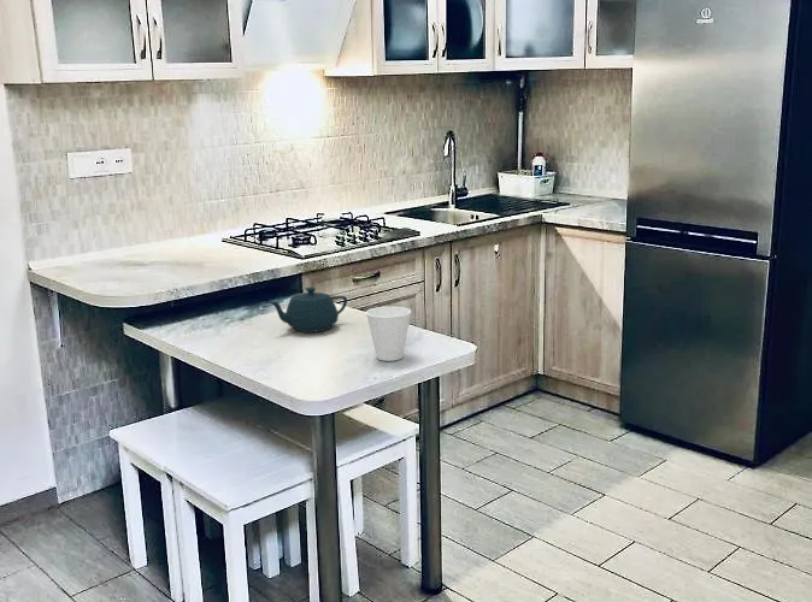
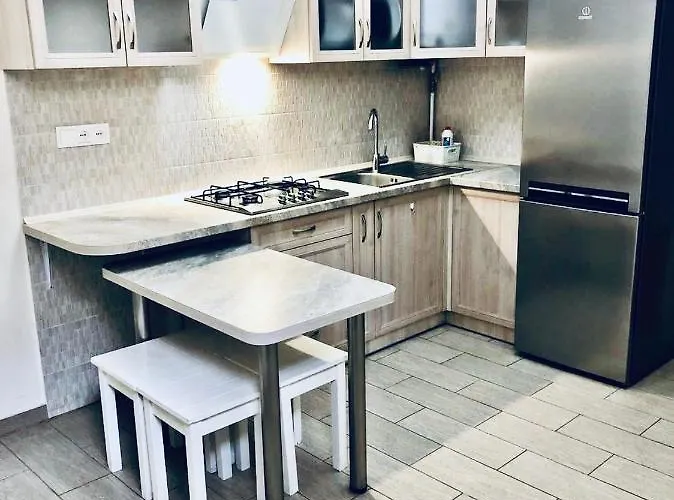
- cup [365,306,412,362]
- teapot [267,287,348,334]
